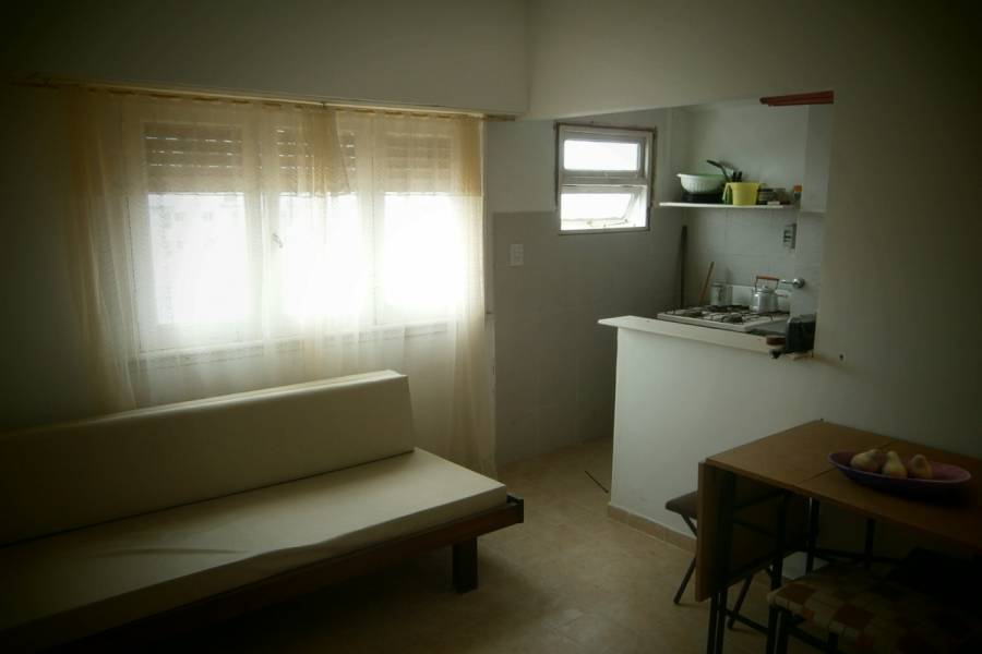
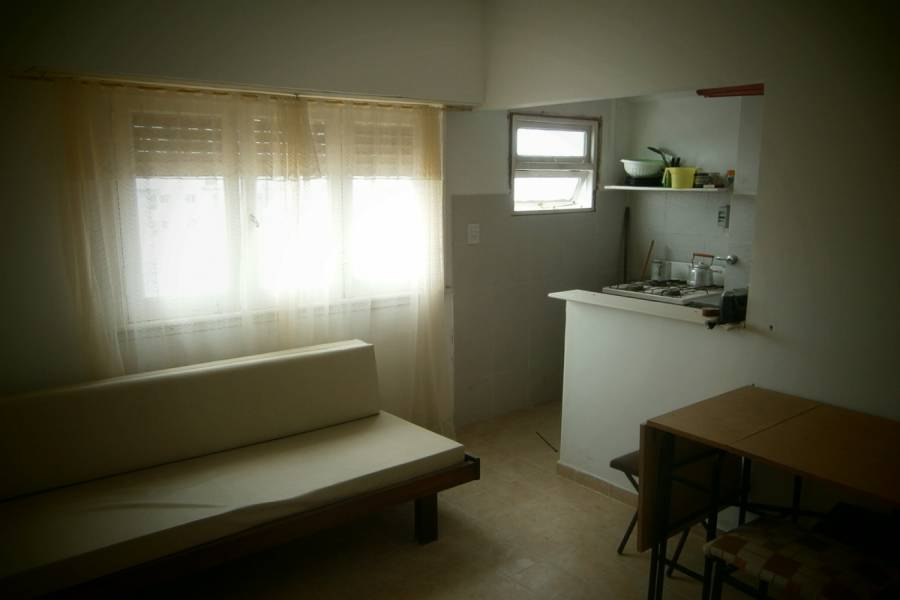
- fruit bowl [826,448,972,496]
